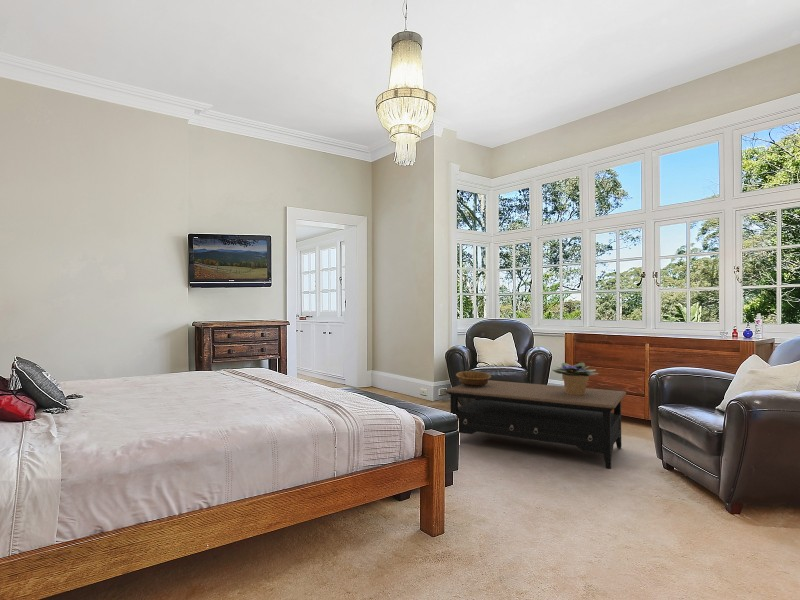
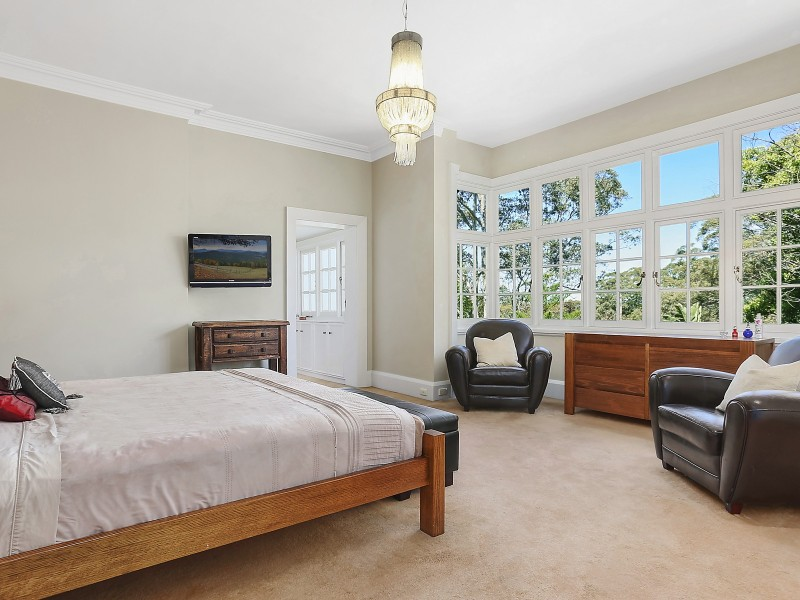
- coffee table [444,379,627,470]
- decorative bowl [455,370,492,387]
- potted flower [551,362,600,395]
